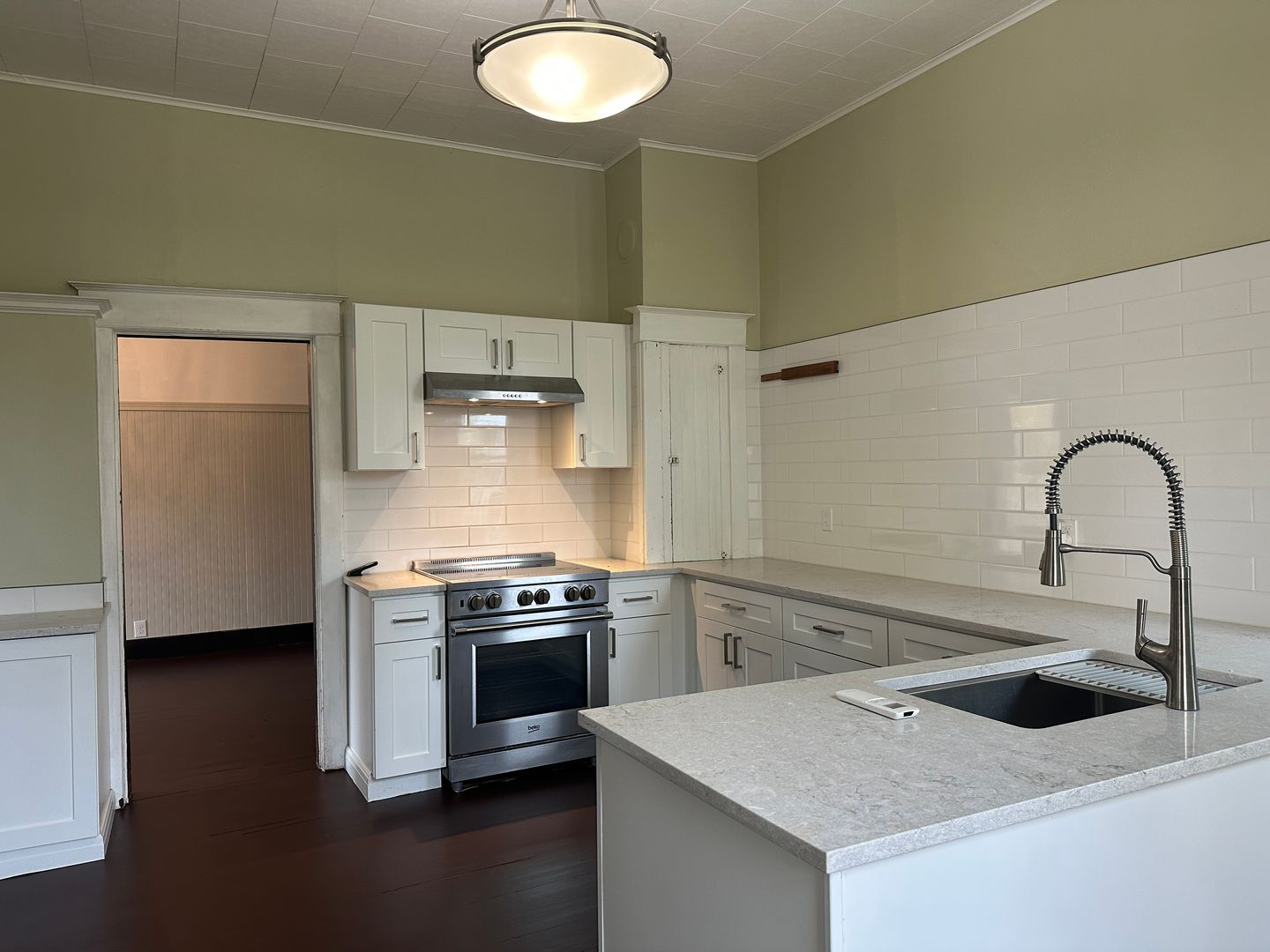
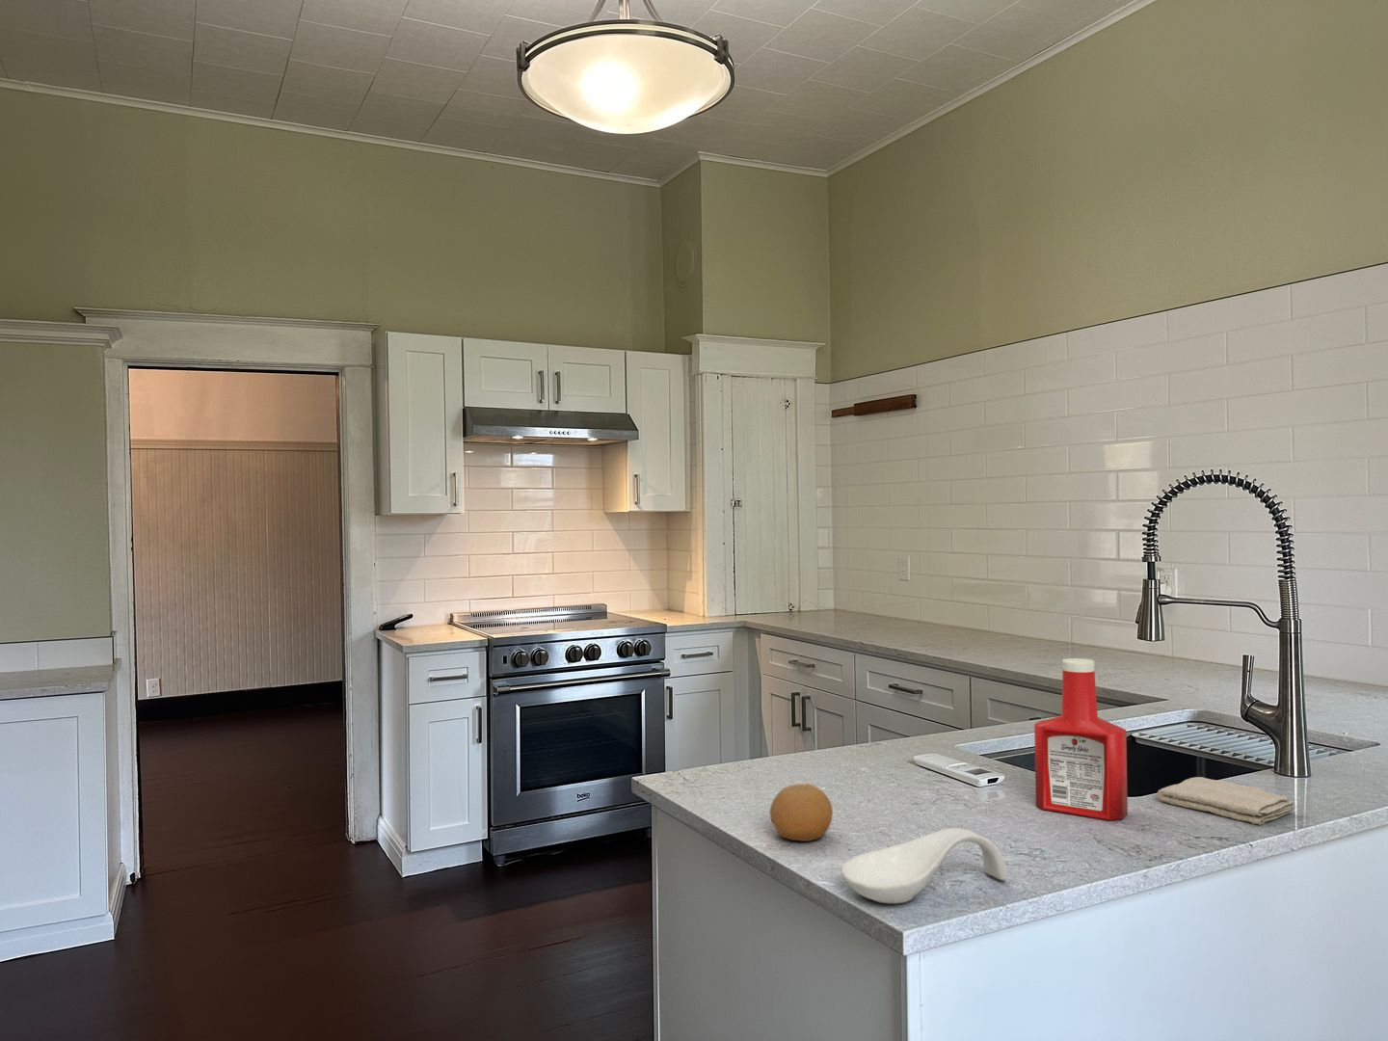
+ soap bottle [1033,657,1129,821]
+ fruit [769,783,834,842]
+ spoon rest [840,827,1009,904]
+ washcloth [1155,776,1295,826]
